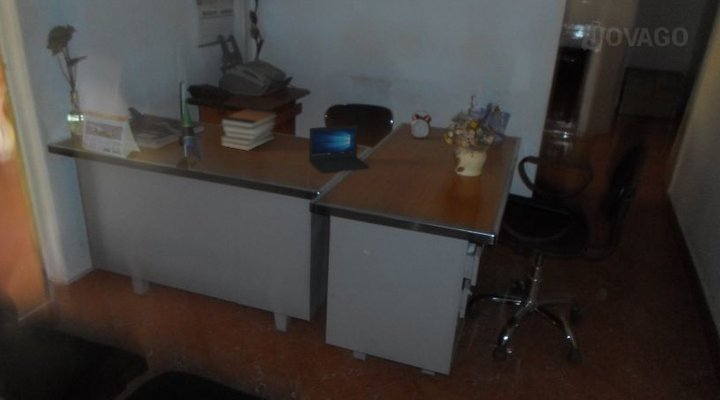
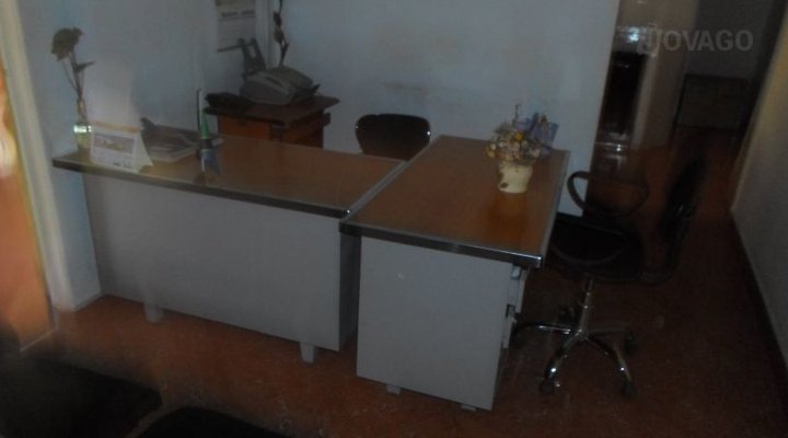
- laptop [308,124,370,173]
- book stack [219,107,279,152]
- alarm clock [409,110,433,139]
